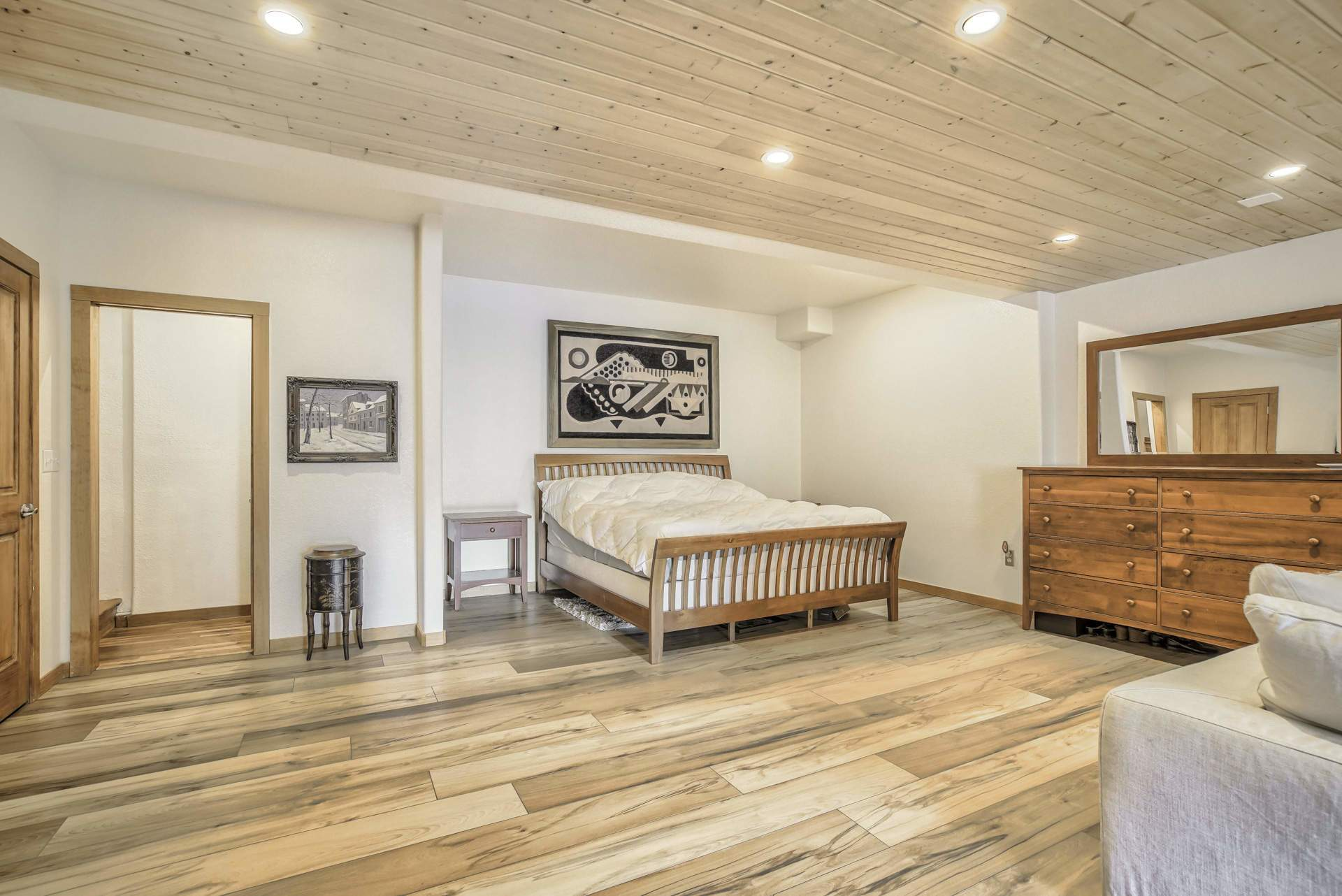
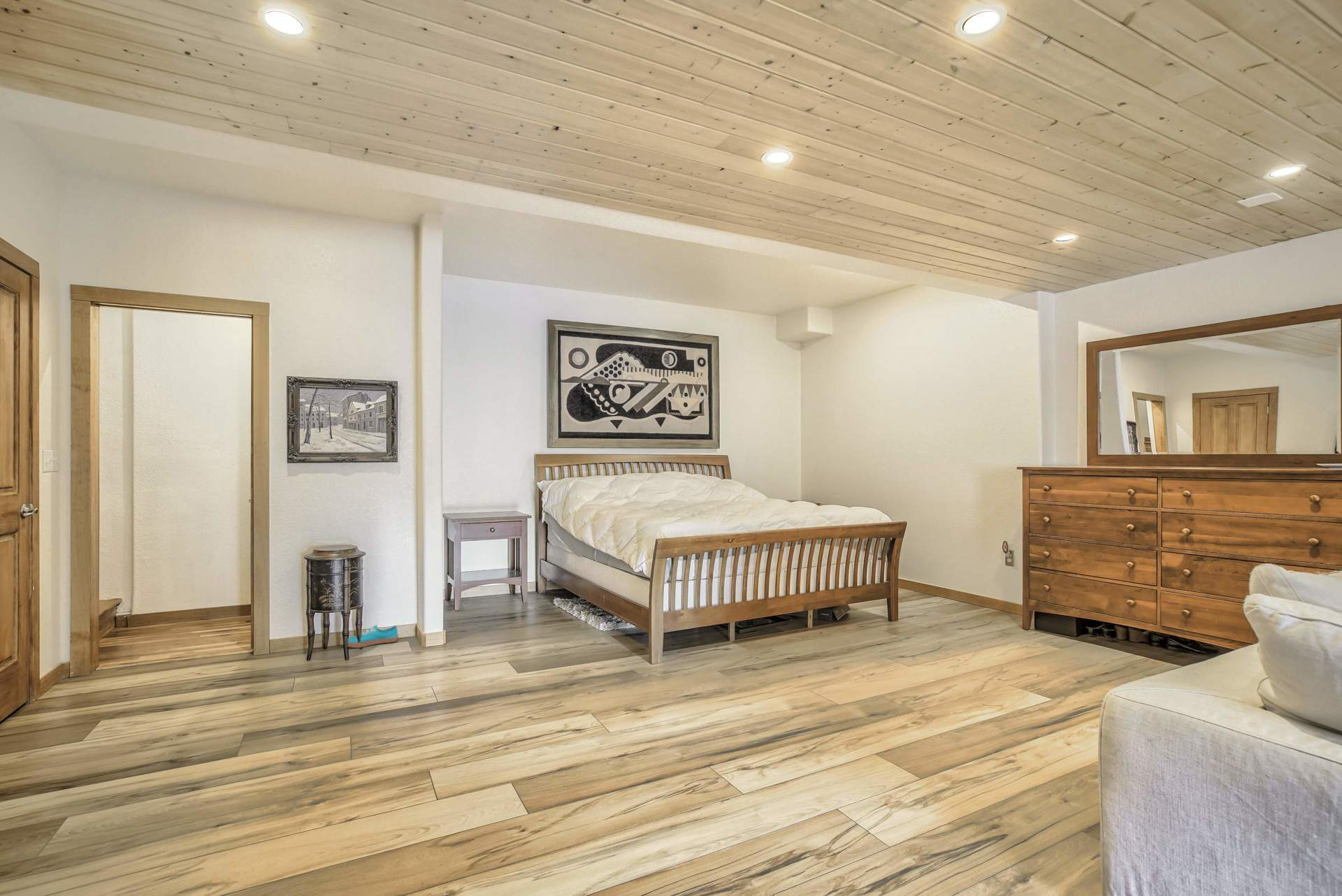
+ sneaker [347,624,399,649]
